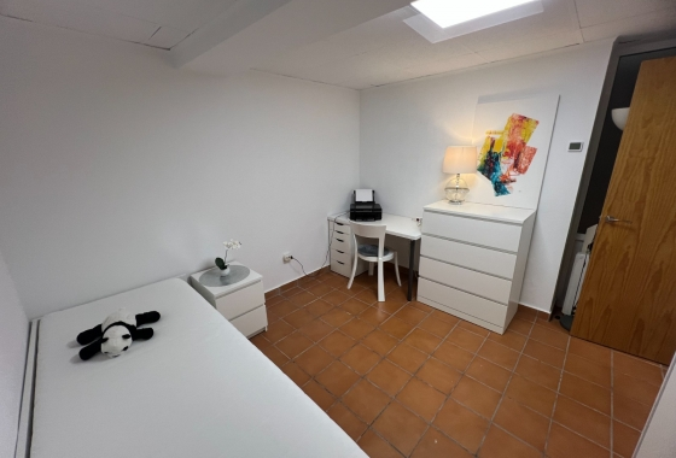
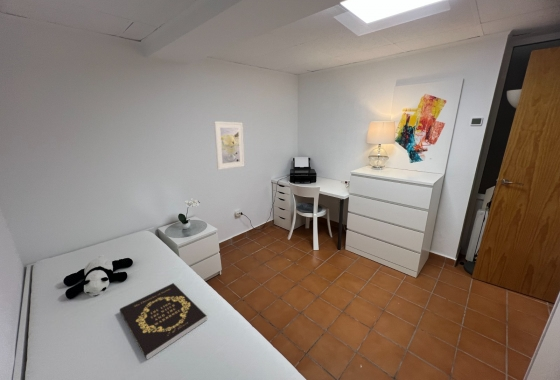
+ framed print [213,120,245,171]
+ book [119,282,208,361]
